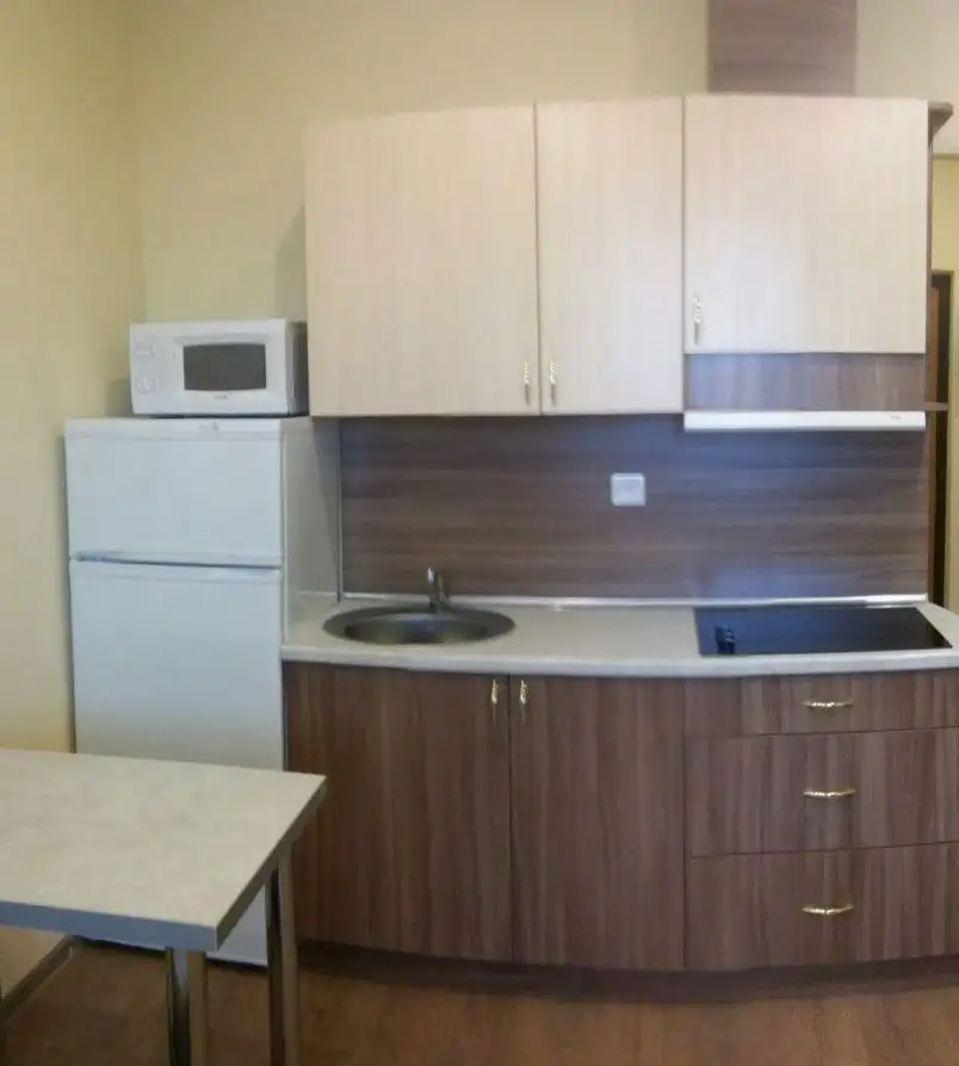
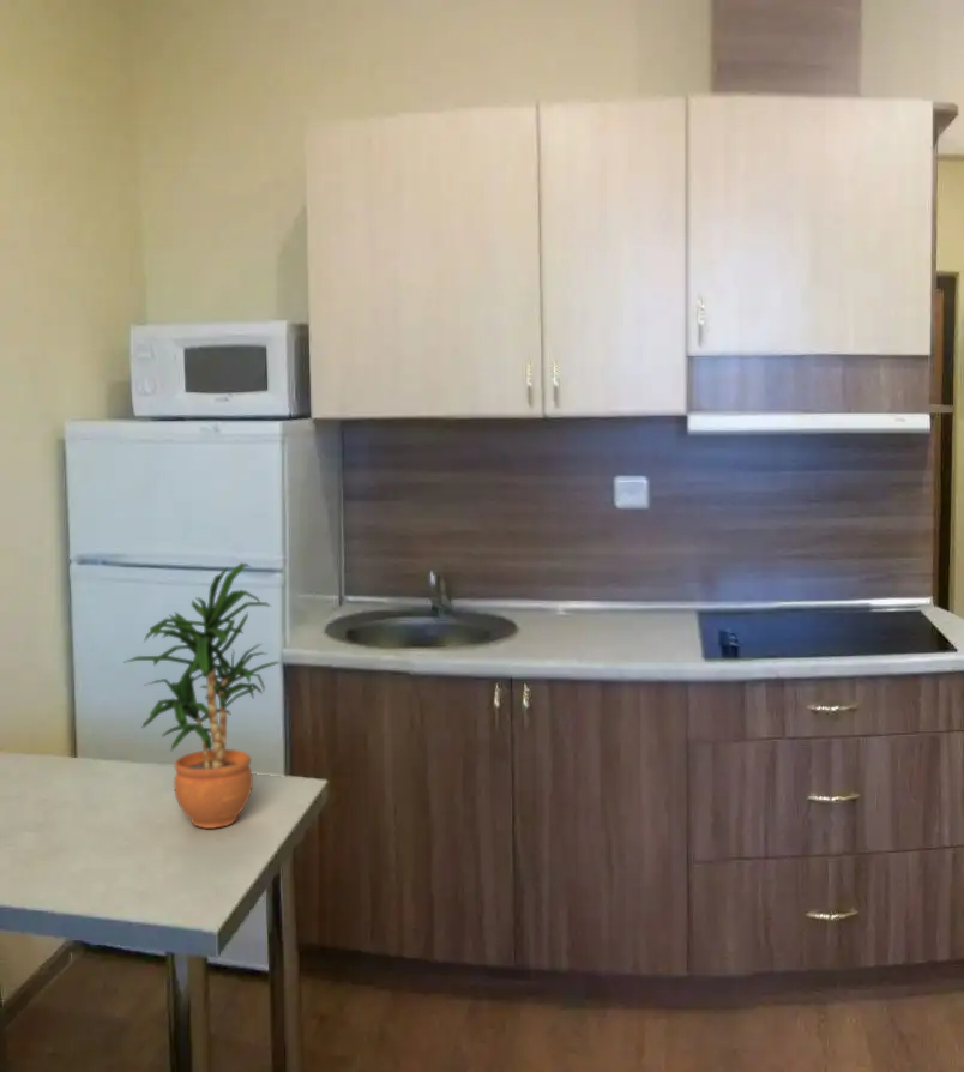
+ potted plant [121,561,282,830]
